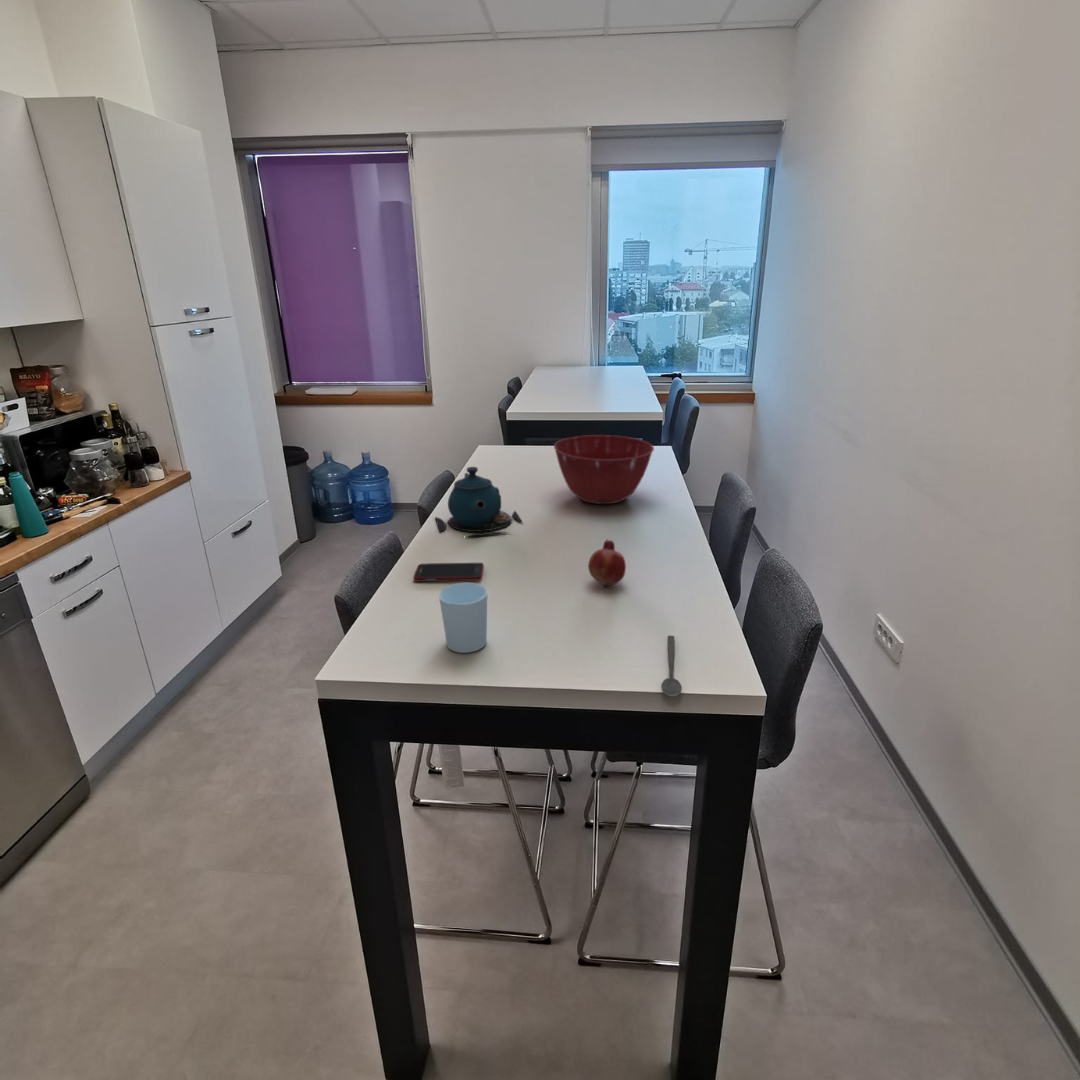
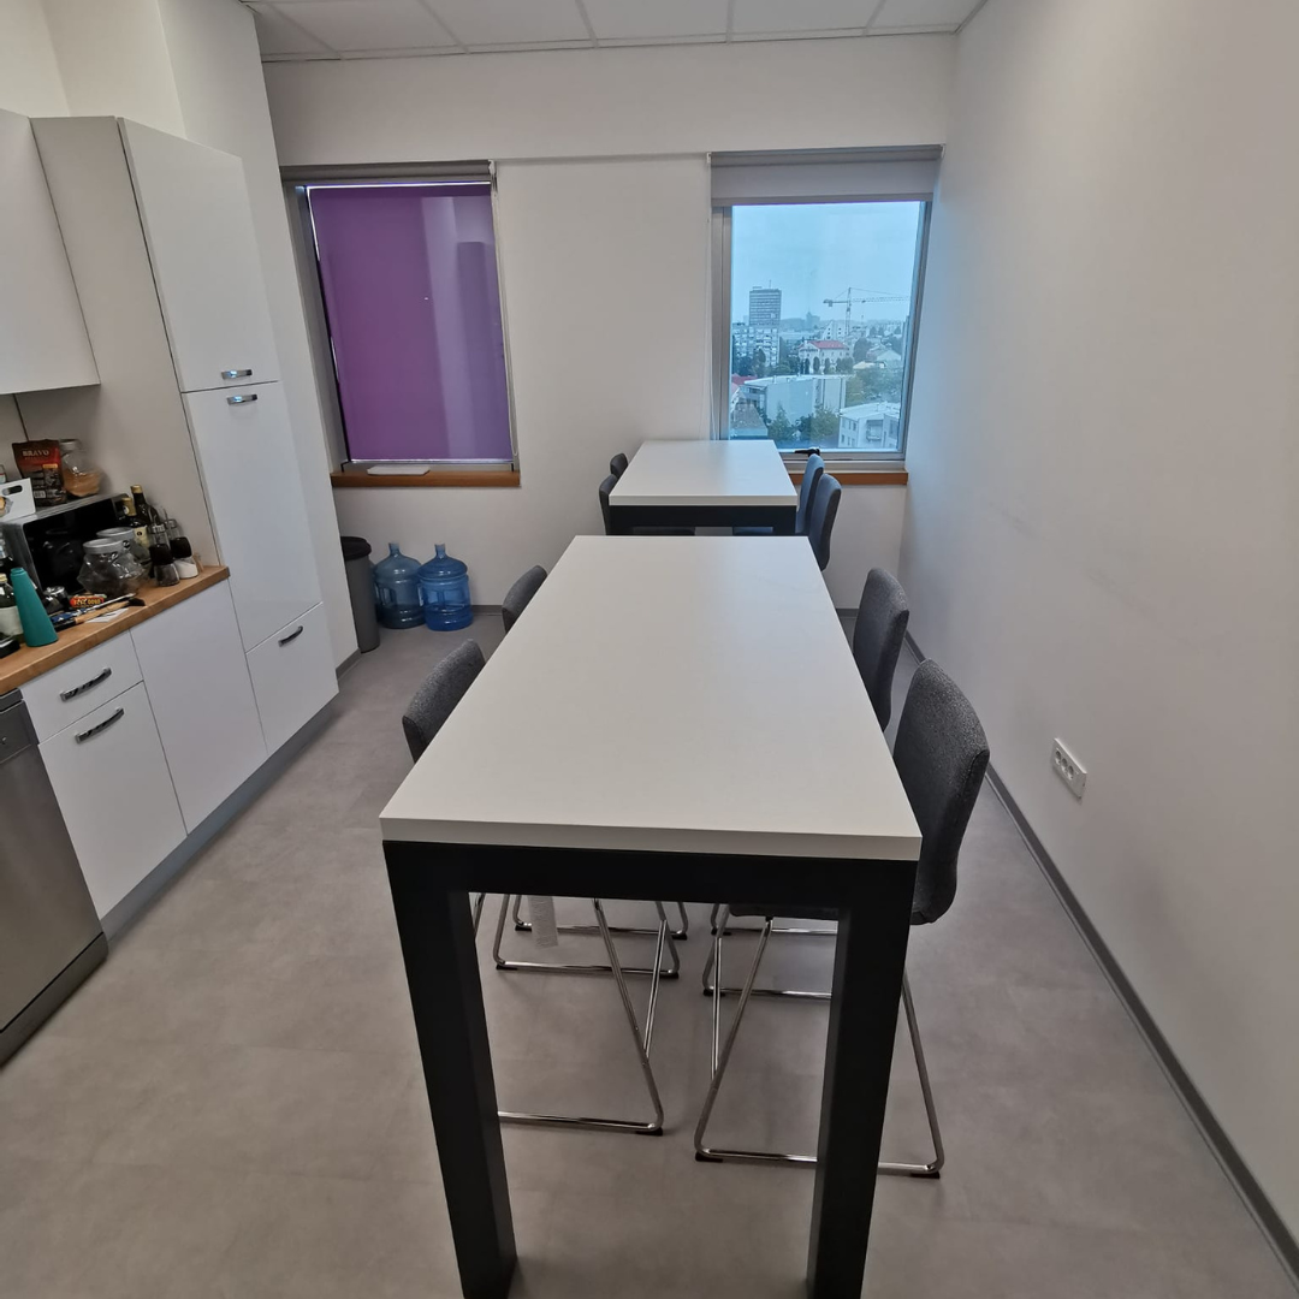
- spoon [660,635,683,698]
- cup [438,582,488,654]
- fruit [587,538,627,588]
- mixing bowl [553,434,655,505]
- teapot [434,466,523,538]
- cell phone [412,562,485,582]
